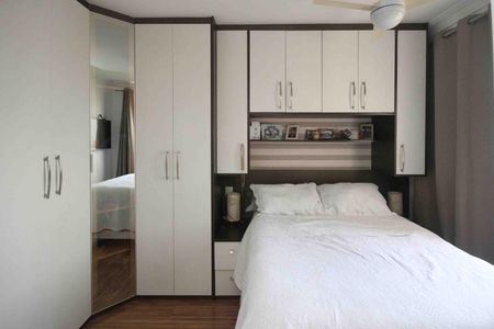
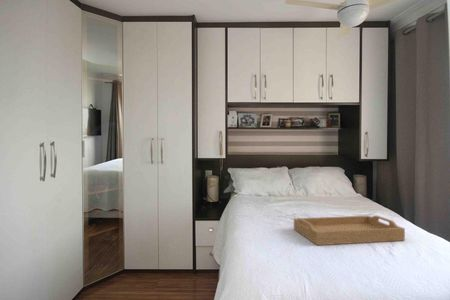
+ serving tray [293,215,406,246]
